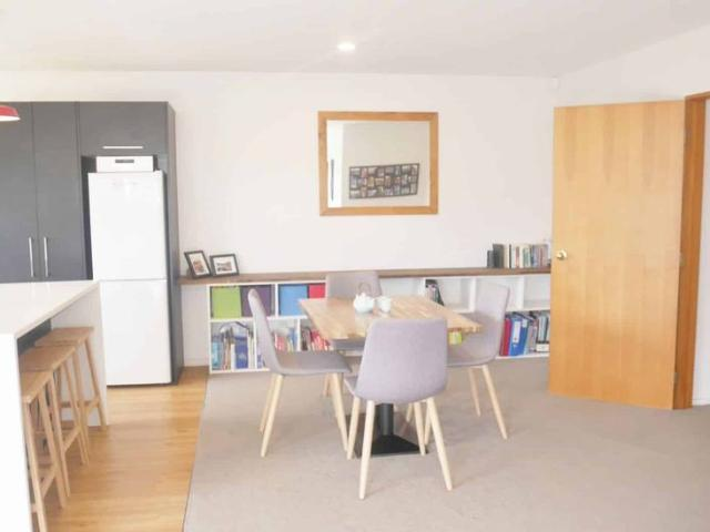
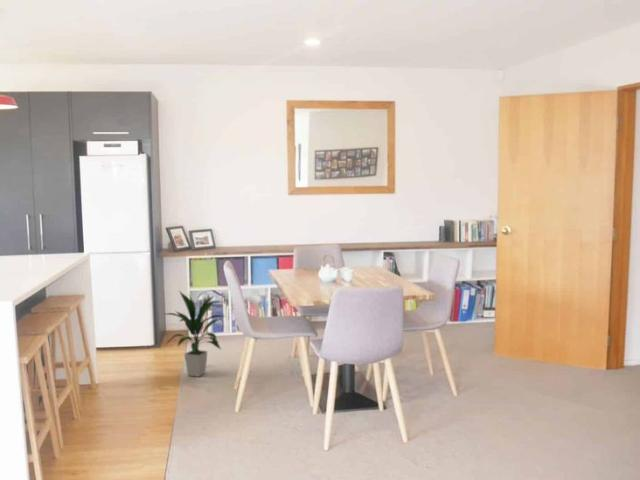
+ indoor plant [164,290,228,378]
